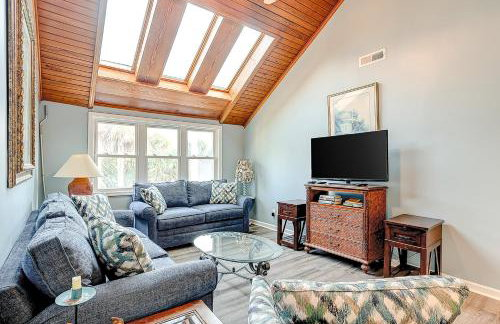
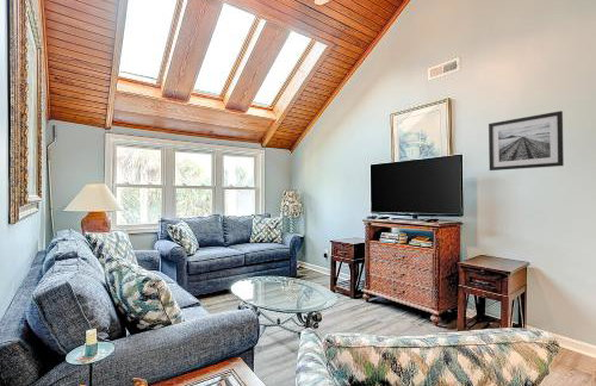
+ wall art [488,110,565,172]
